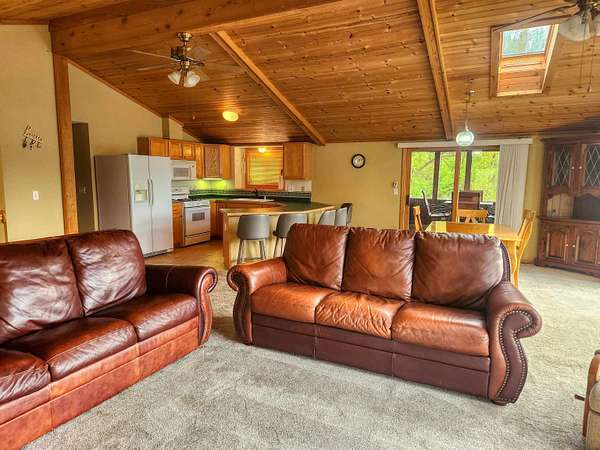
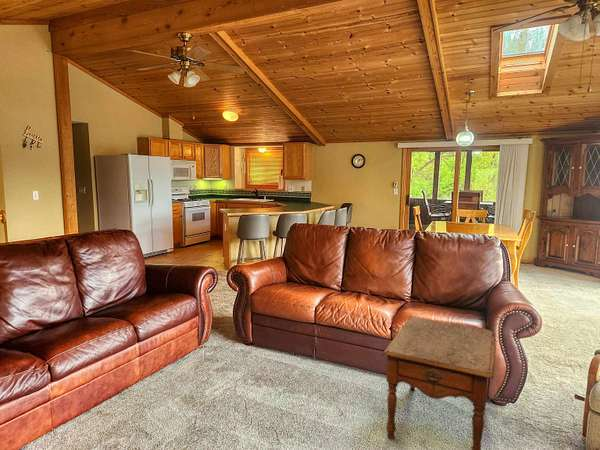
+ side table [382,315,497,450]
